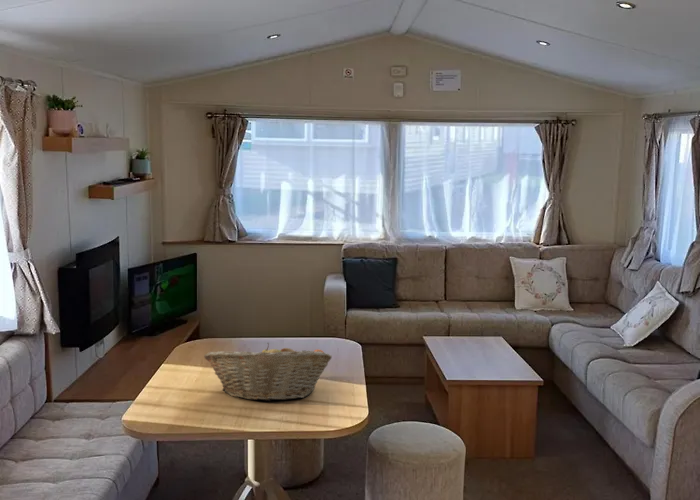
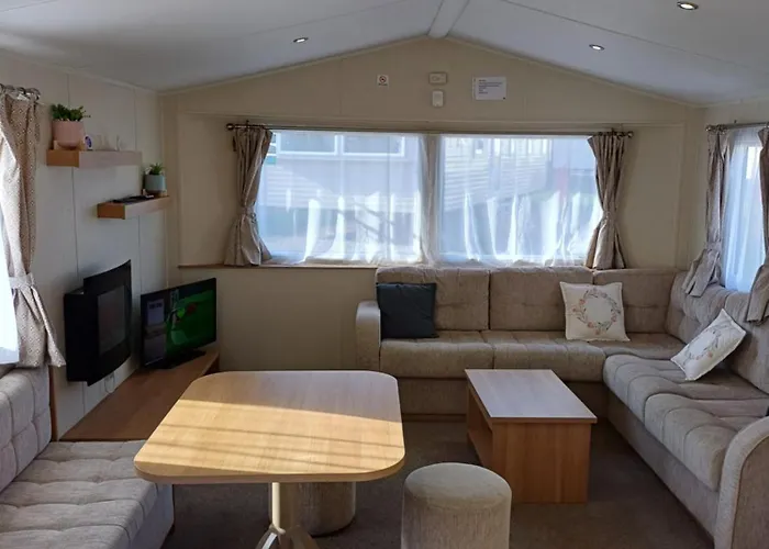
- fruit basket [203,342,333,402]
